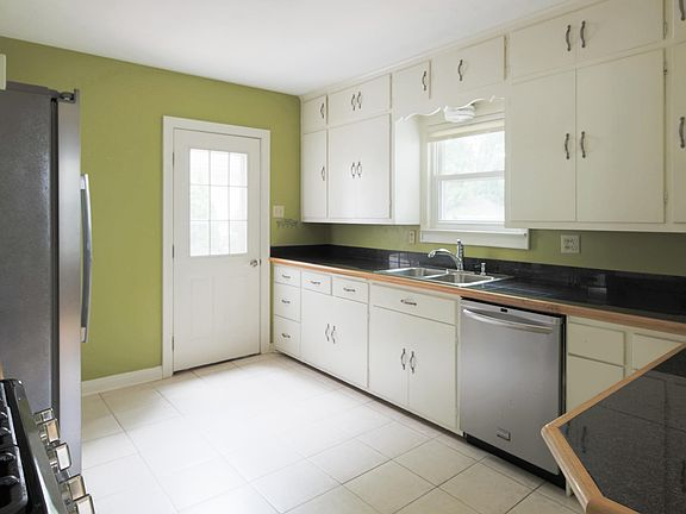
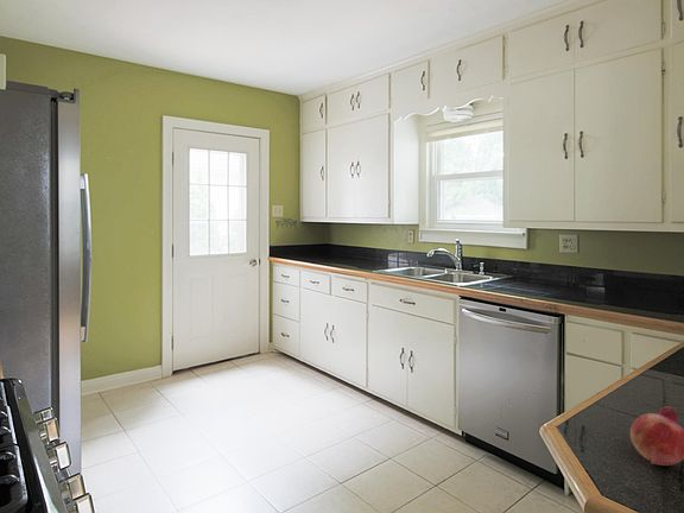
+ fruit [629,404,684,467]
